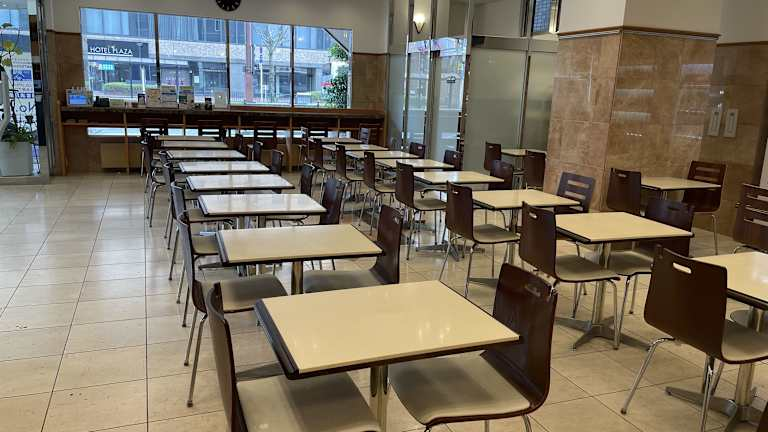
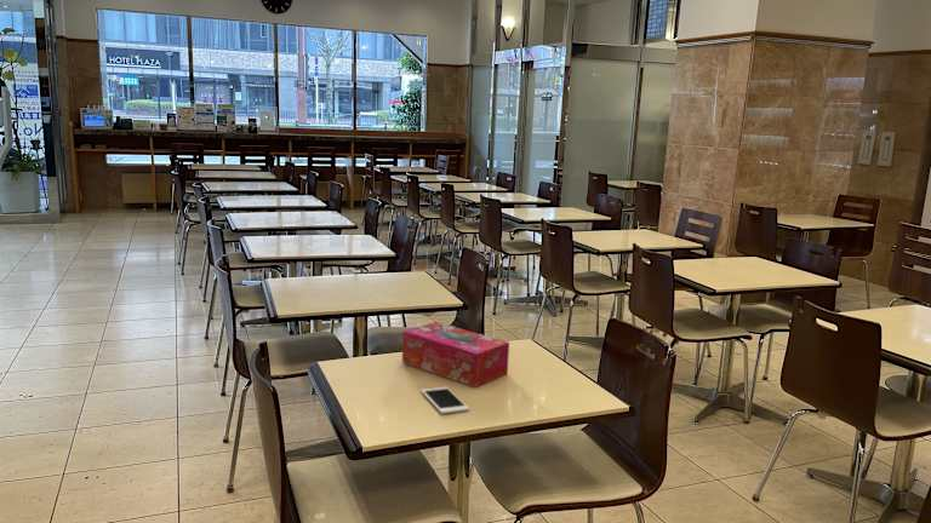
+ tissue box [401,321,510,389]
+ cell phone [421,386,470,415]
